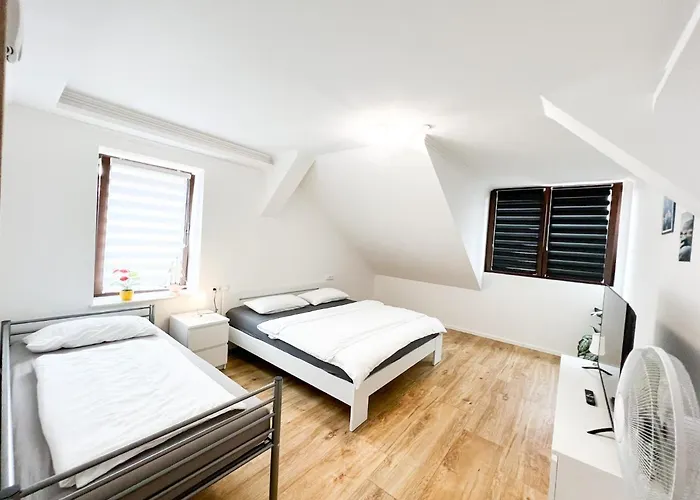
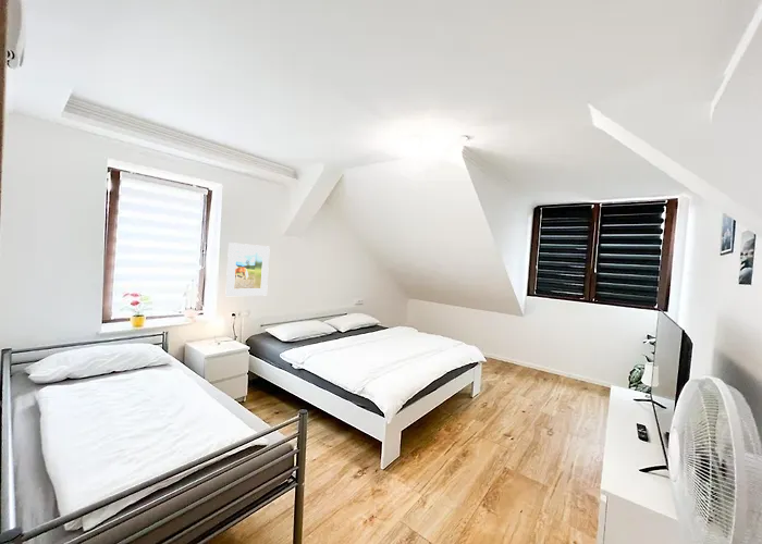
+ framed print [225,242,271,297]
